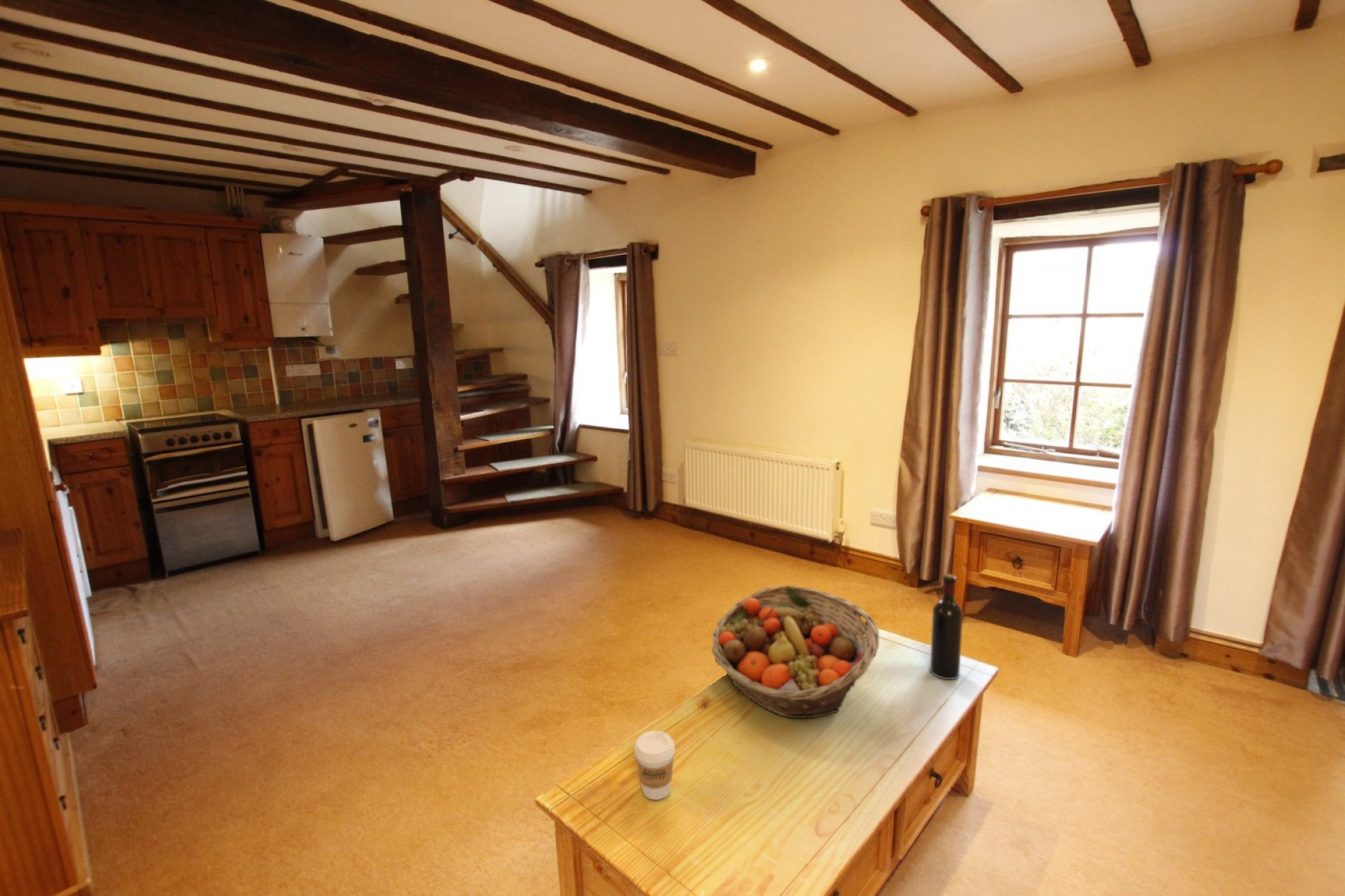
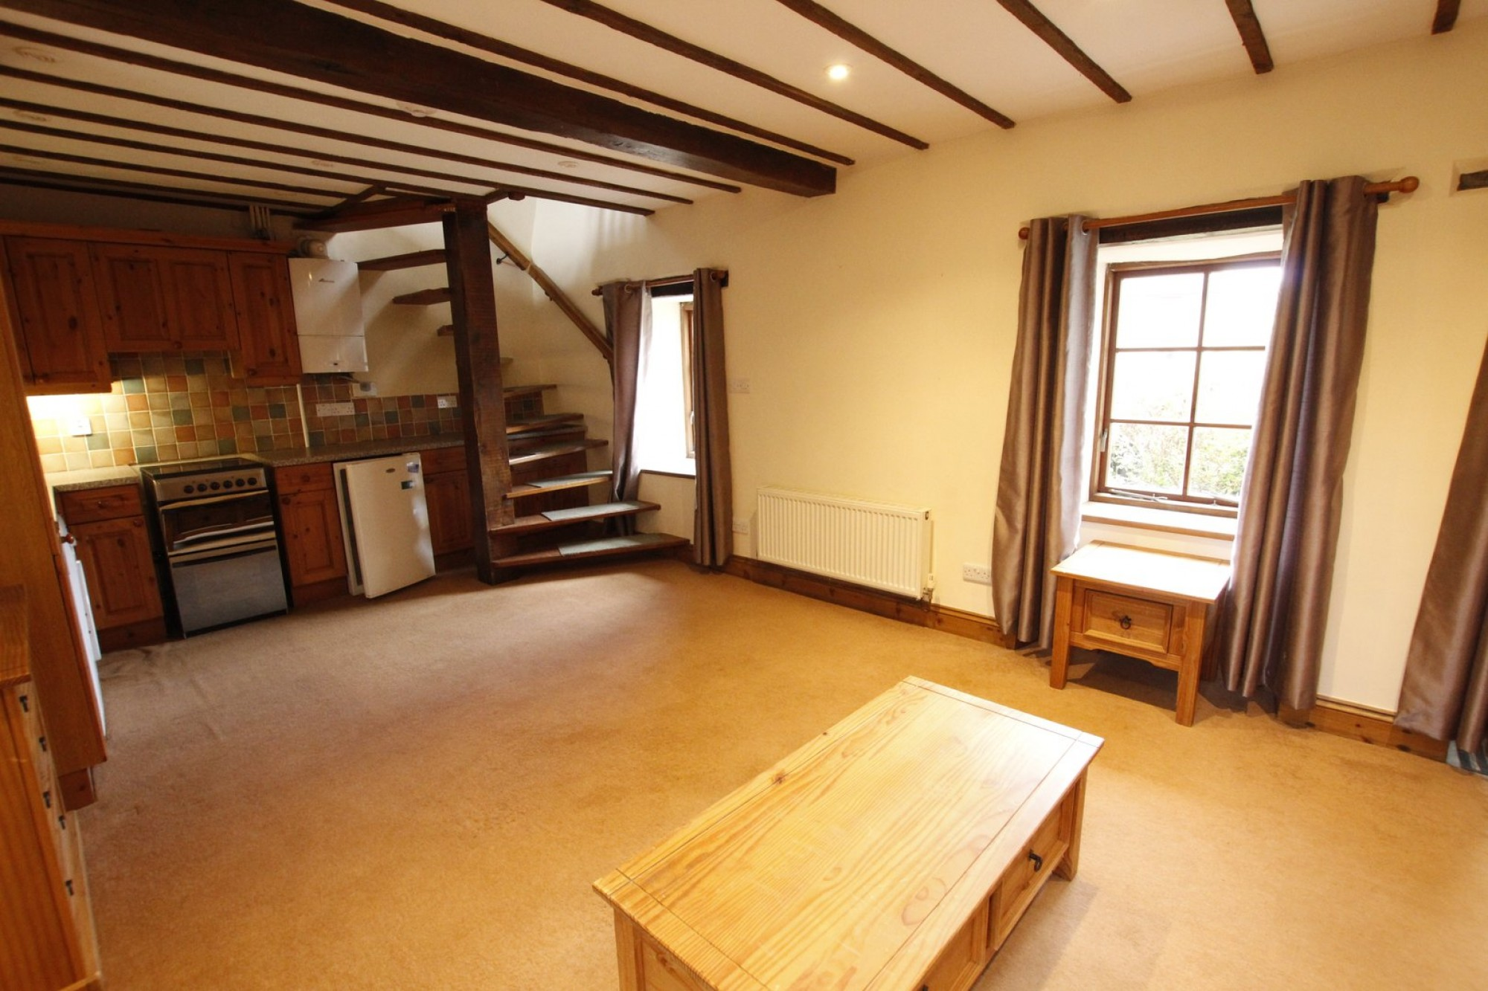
- wine bottle [929,573,964,680]
- coffee cup [633,730,676,801]
- fruit basket [711,585,880,719]
